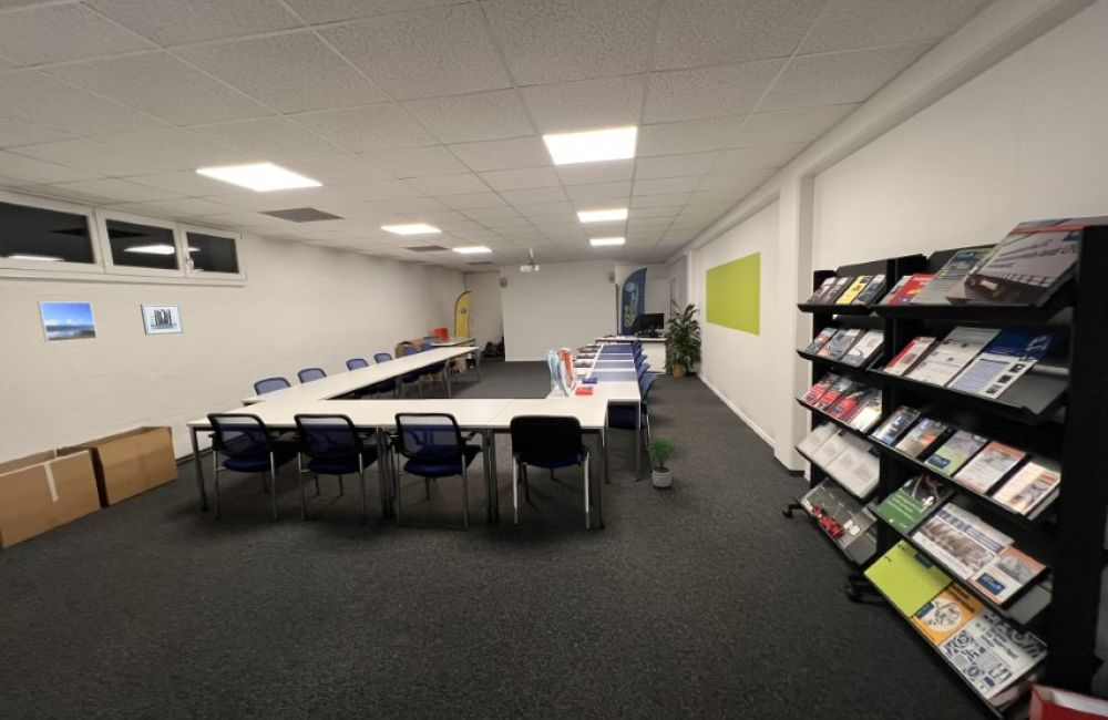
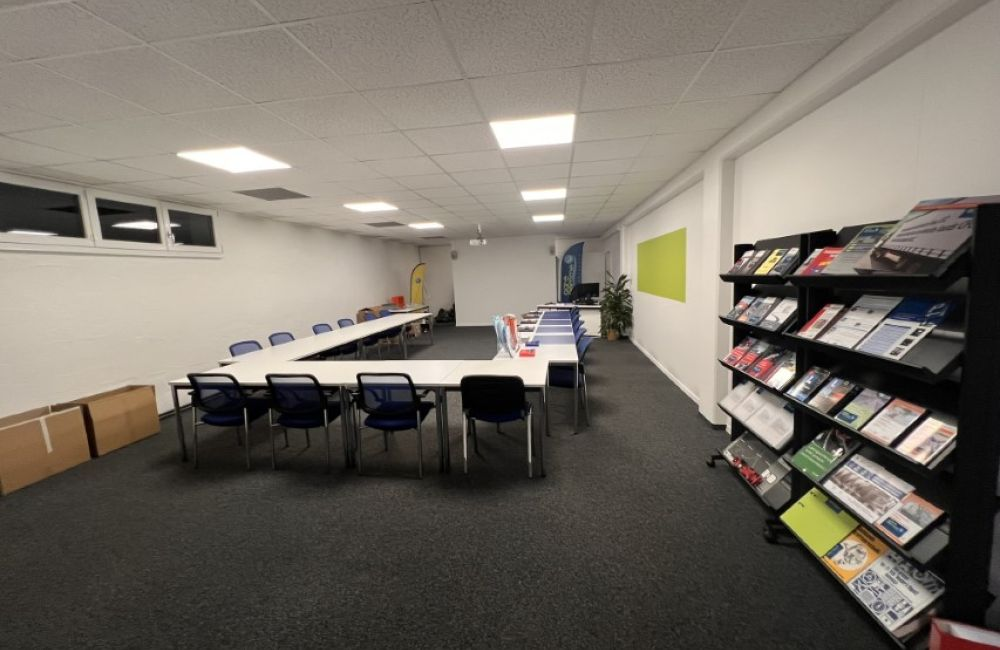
- potted plant [646,435,683,490]
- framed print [37,301,99,343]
- wall art [140,304,185,337]
